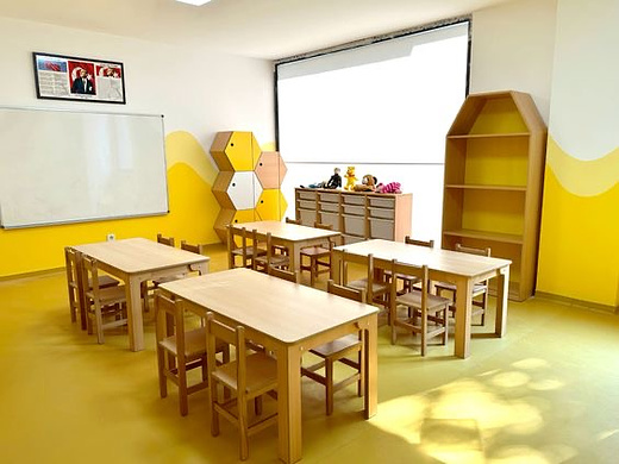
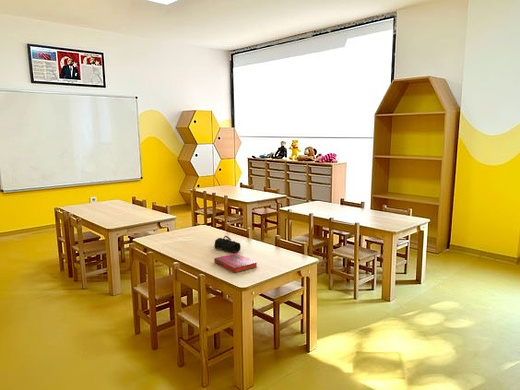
+ pencil case [213,235,242,254]
+ hardback book [213,252,258,274]
